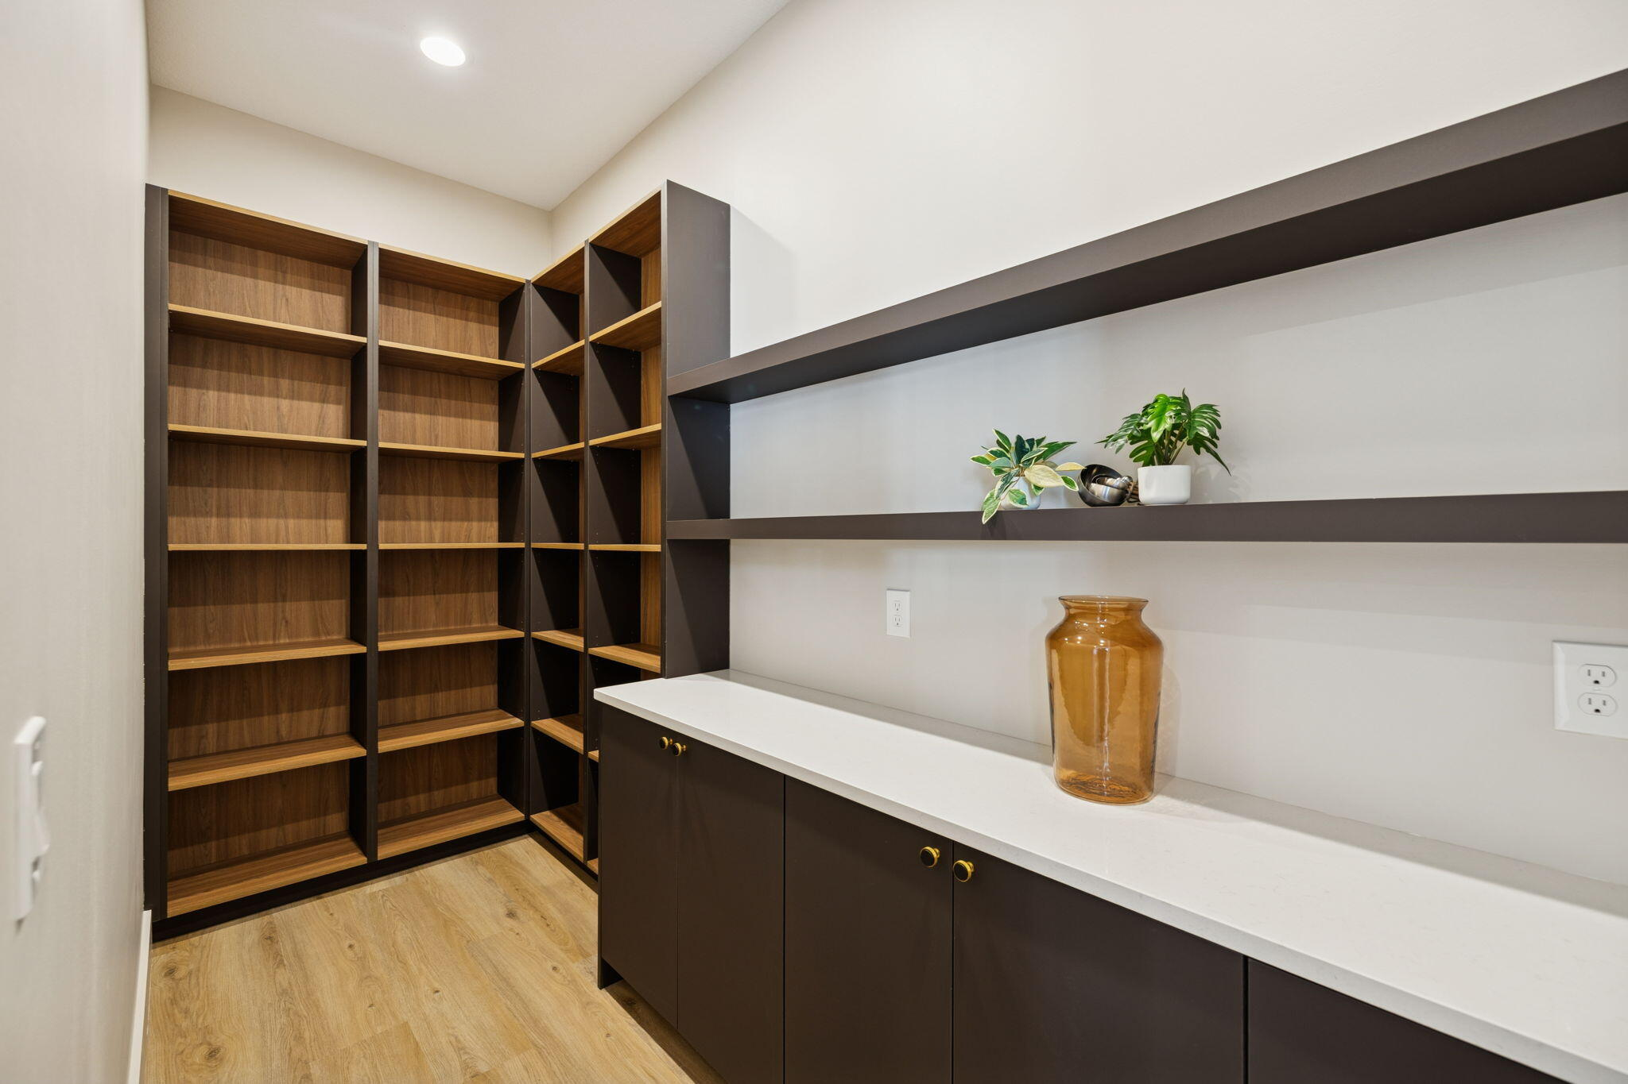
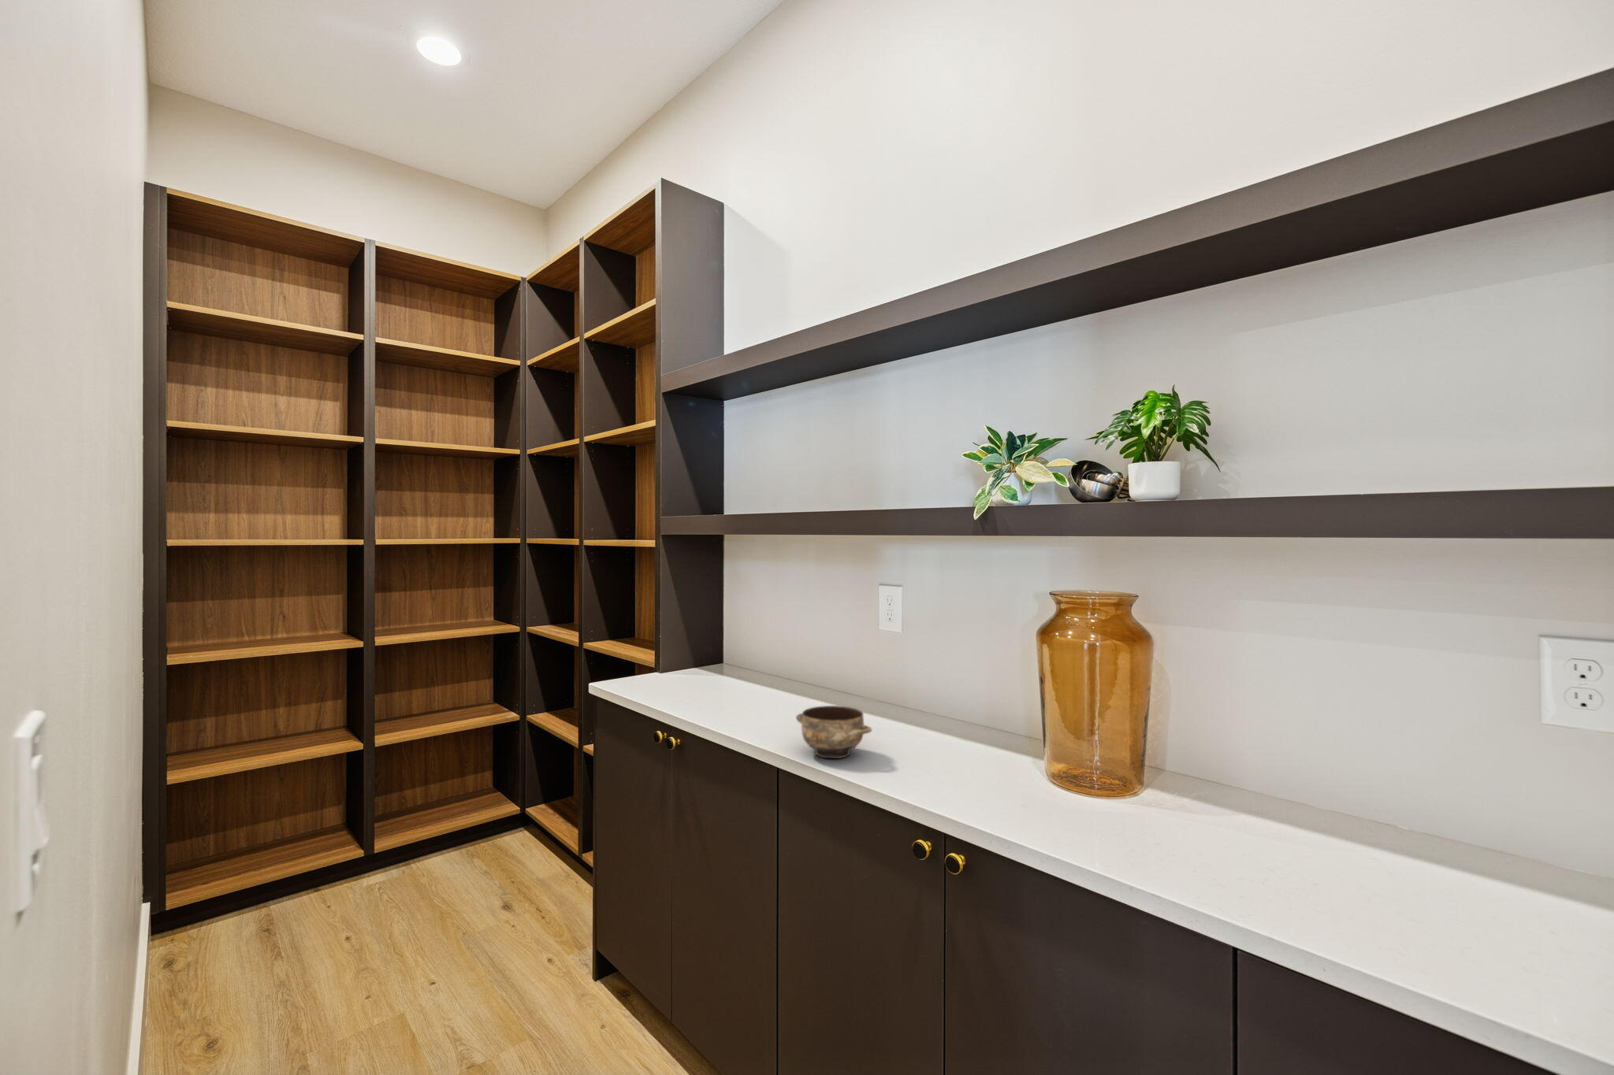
+ ceramic bowl [796,704,872,759]
